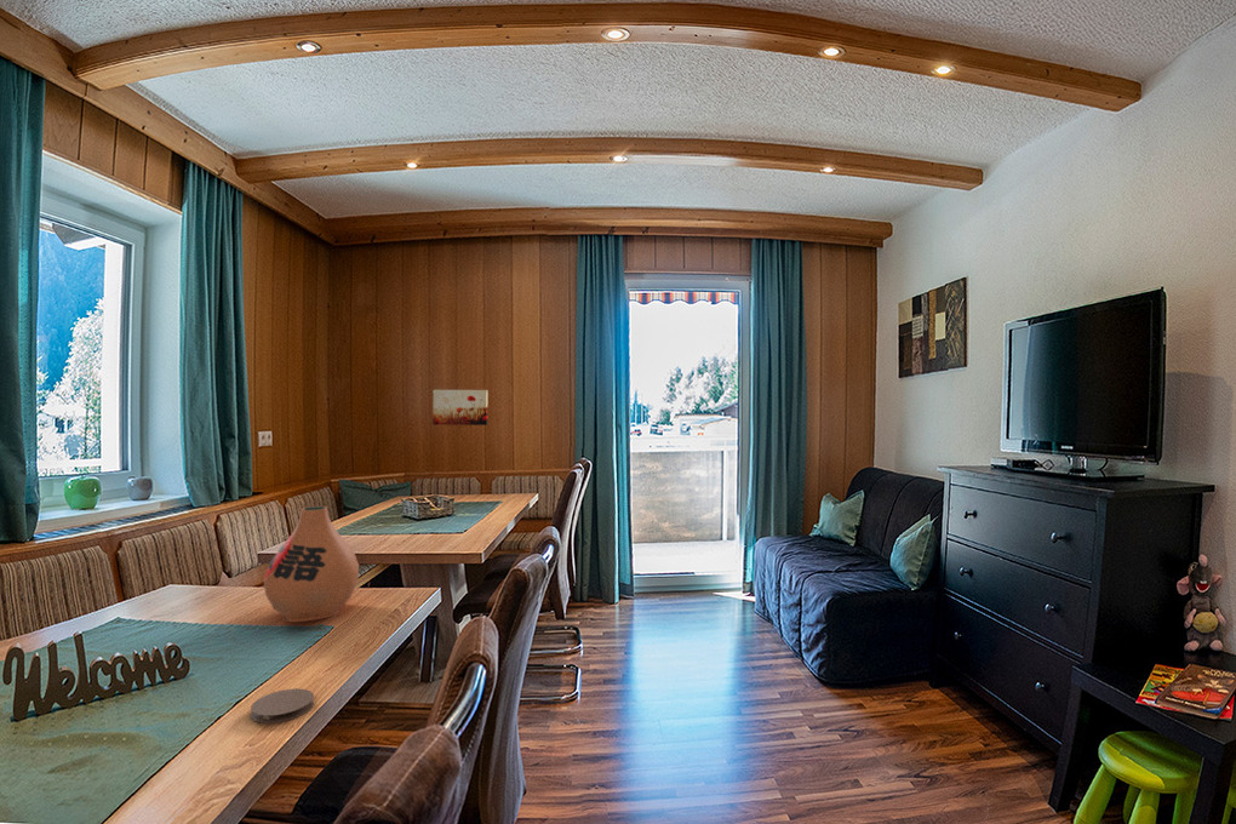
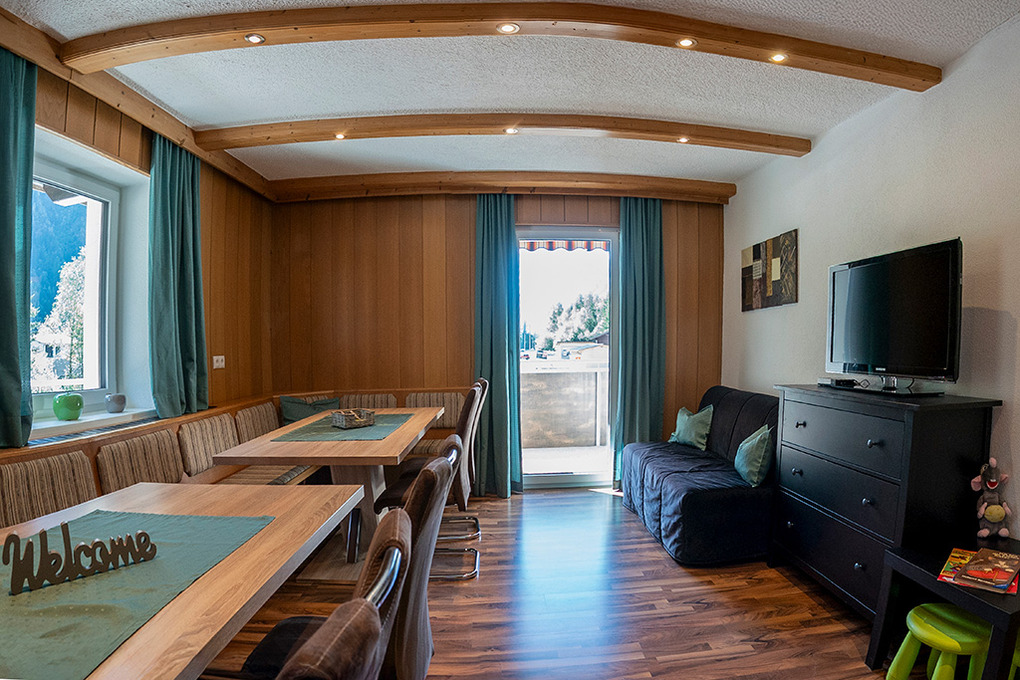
- coaster [250,688,315,725]
- wall art [431,389,488,427]
- vase [263,505,360,623]
